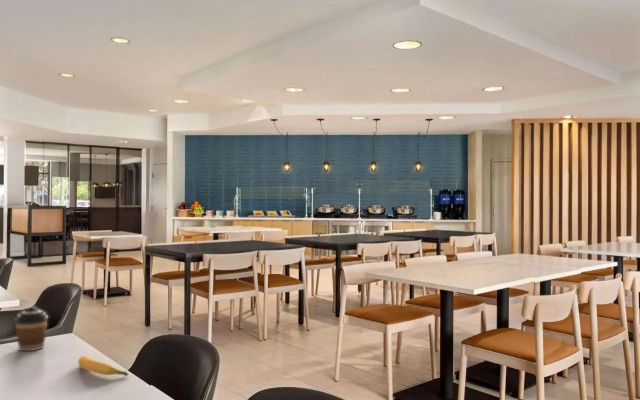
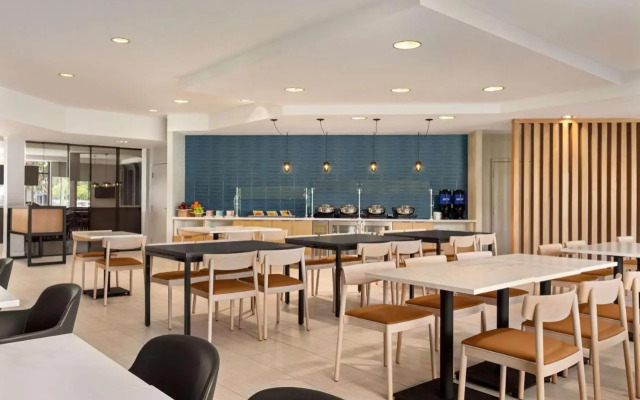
- banana [77,355,130,377]
- coffee cup [14,306,49,352]
